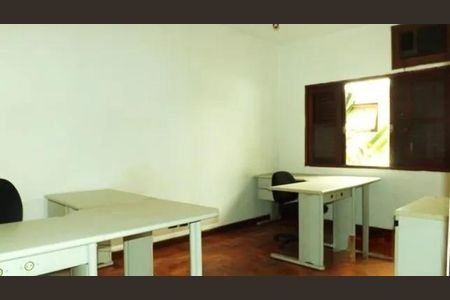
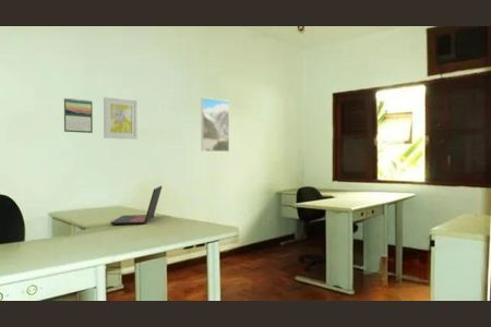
+ laptop [110,185,163,226]
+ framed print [200,97,230,153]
+ wall art [103,96,139,141]
+ calendar [63,97,94,134]
